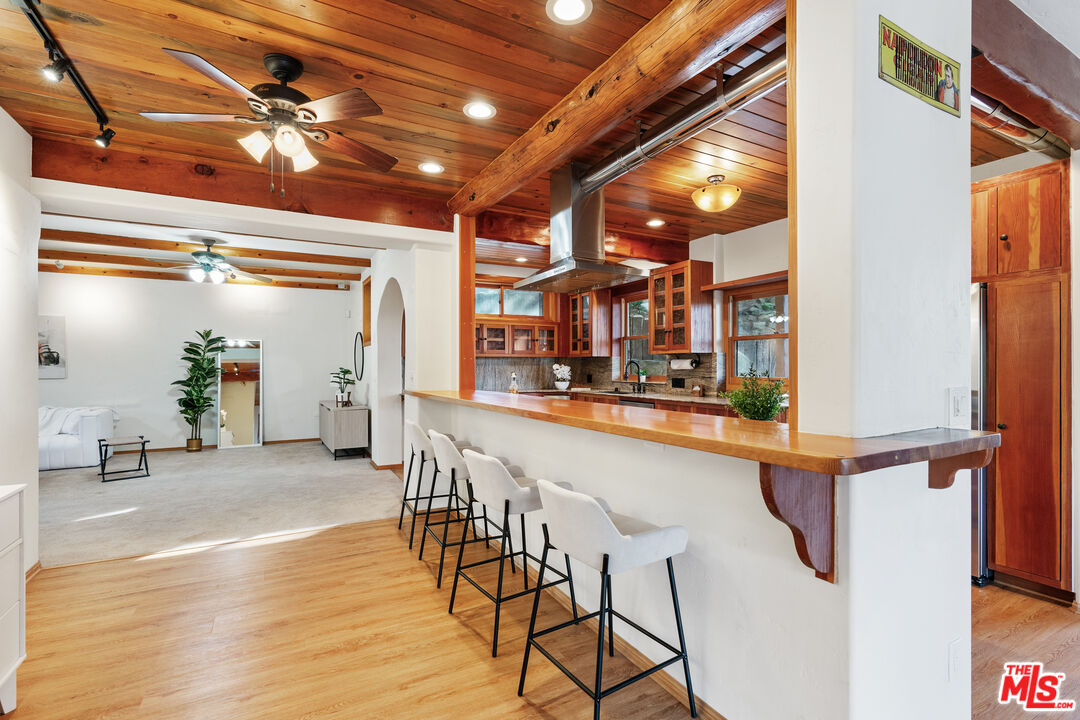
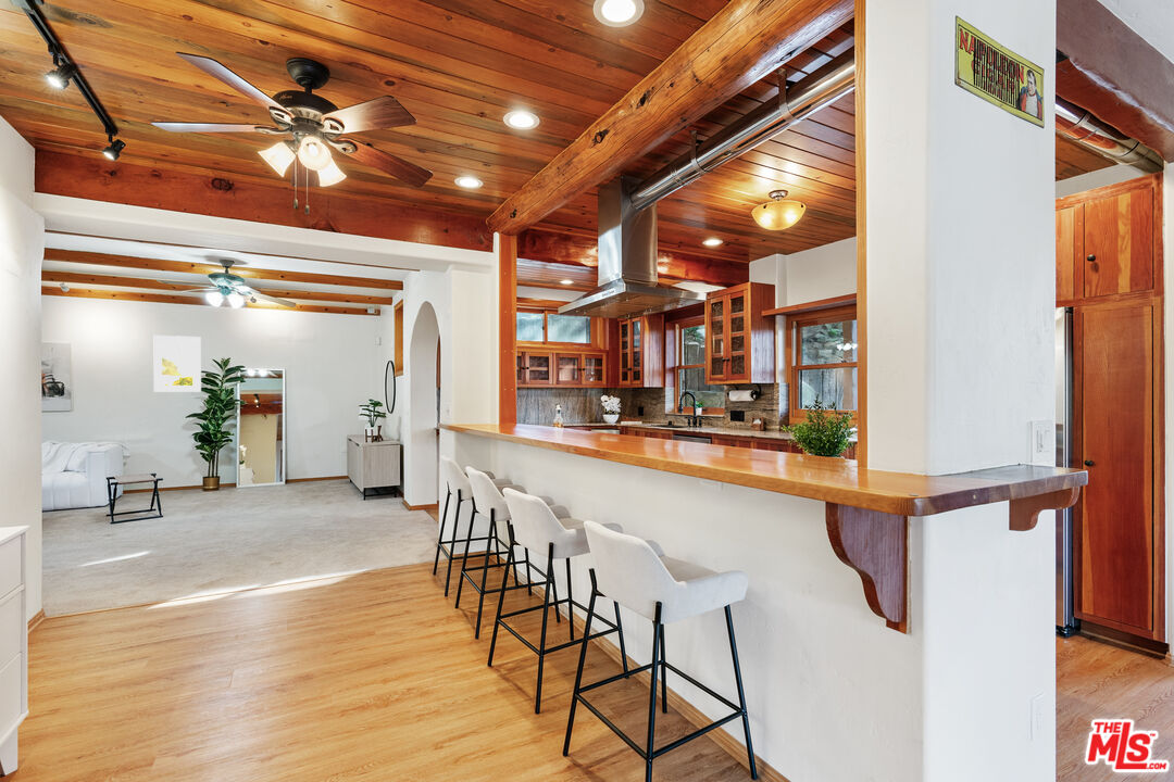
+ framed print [153,335,202,393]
